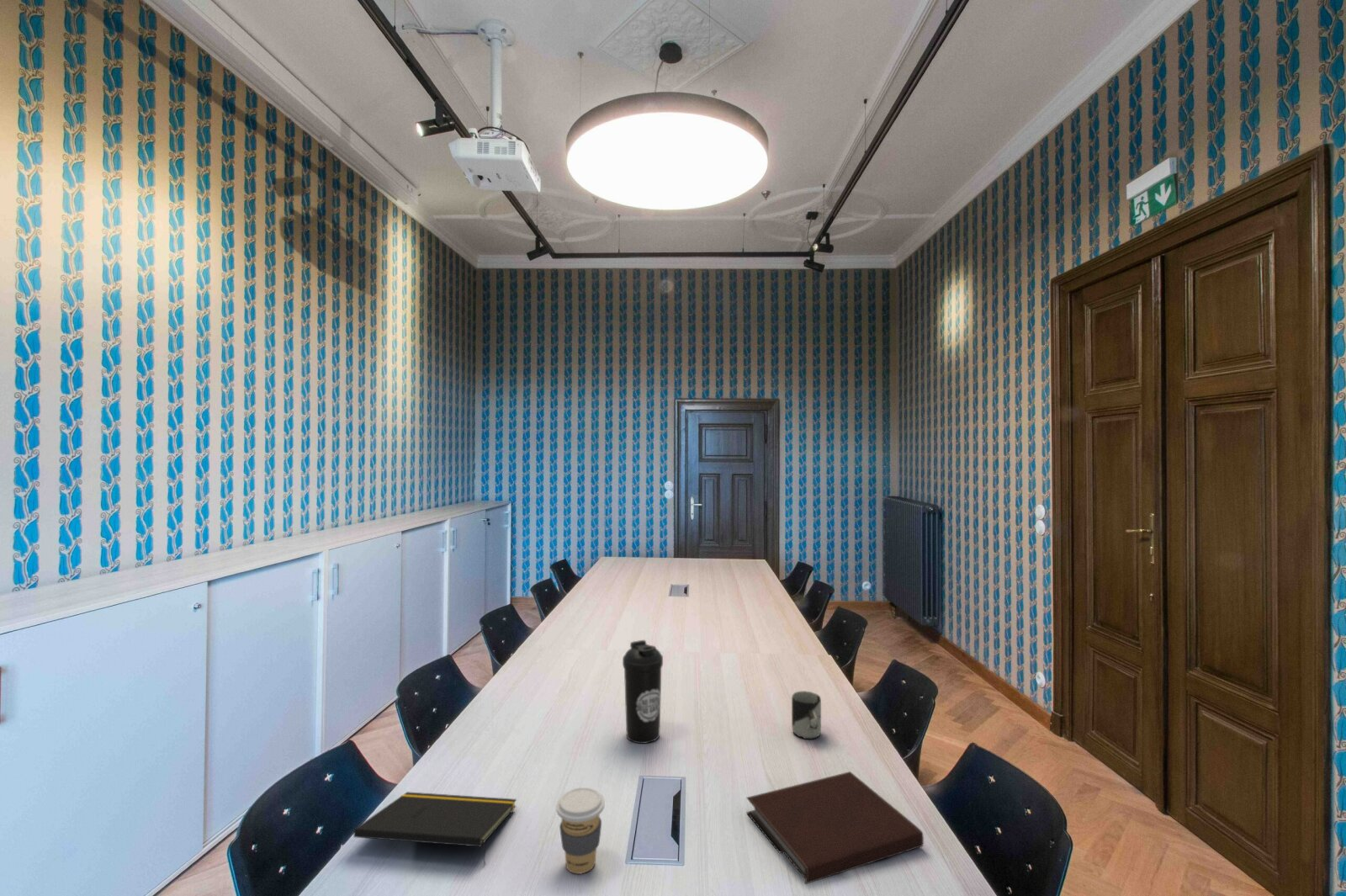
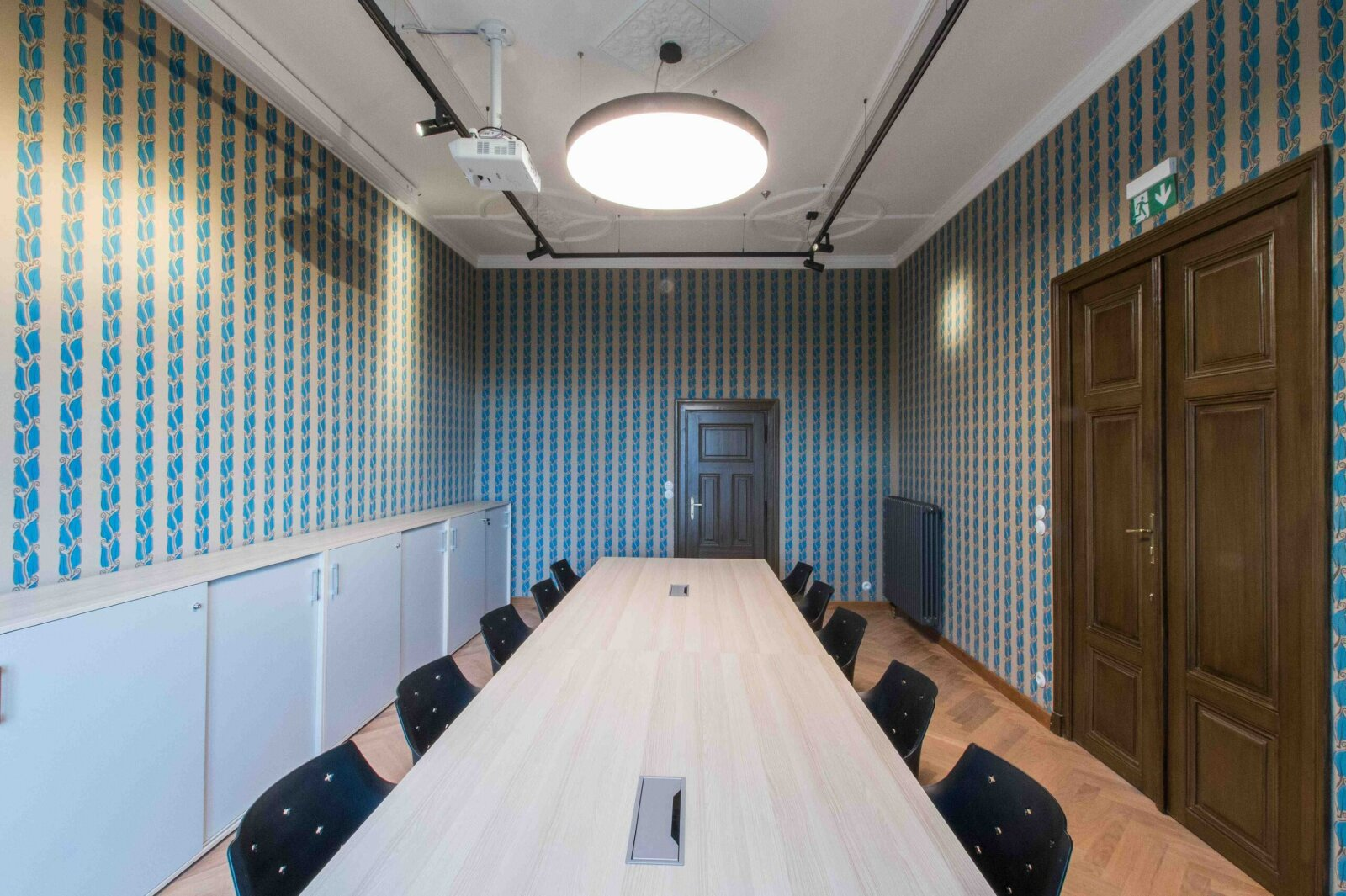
- cup [791,690,822,740]
- water bottle [622,639,664,745]
- notebook [745,771,925,885]
- coffee cup [555,787,606,875]
- notepad [352,791,517,866]
